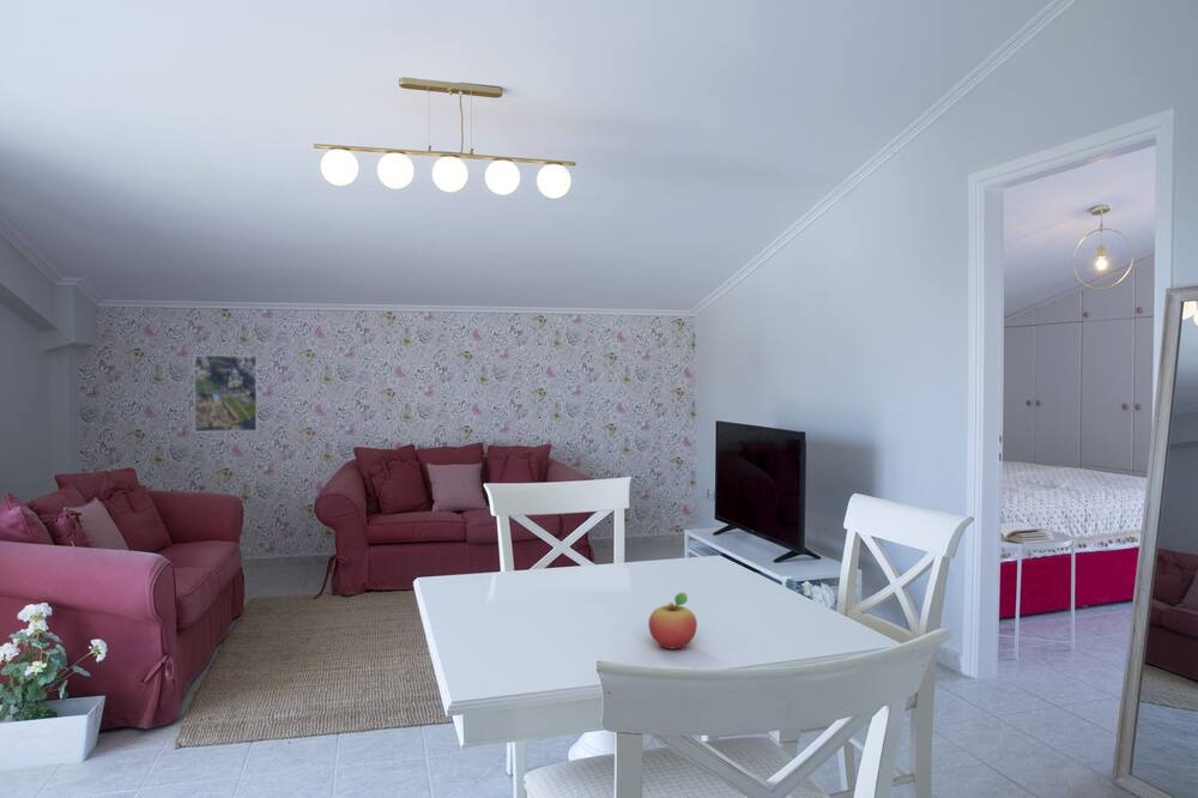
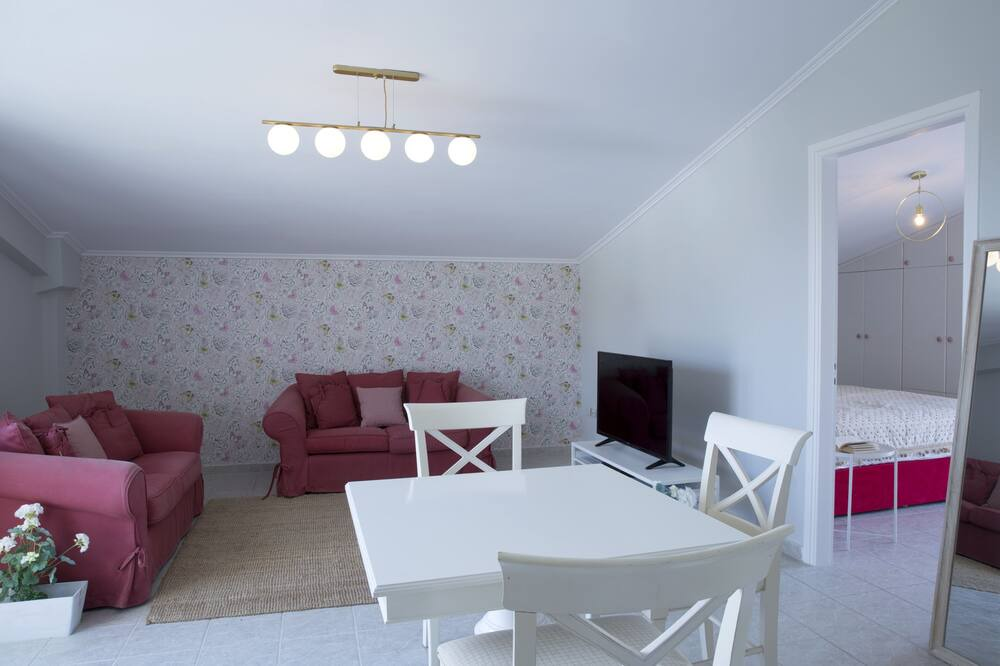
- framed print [193,353,259,433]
- fruit [647,592,698,649]
